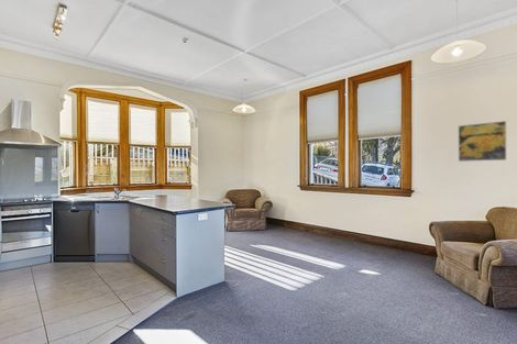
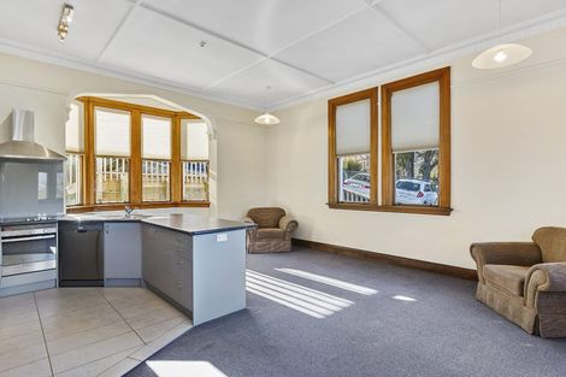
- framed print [458,120,507,163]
